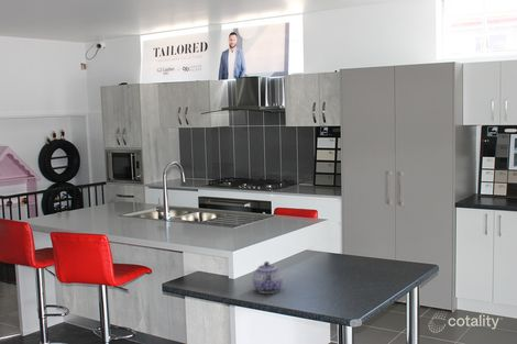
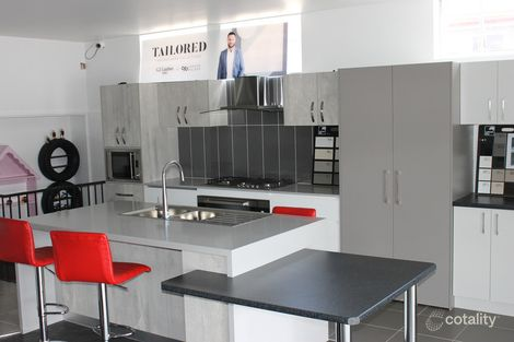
- teapot [252,260,284,295]
